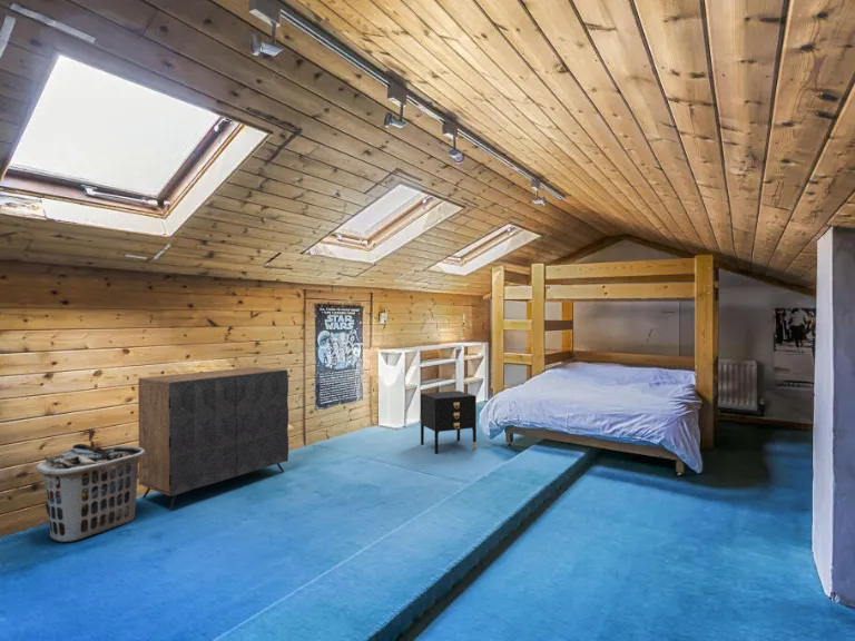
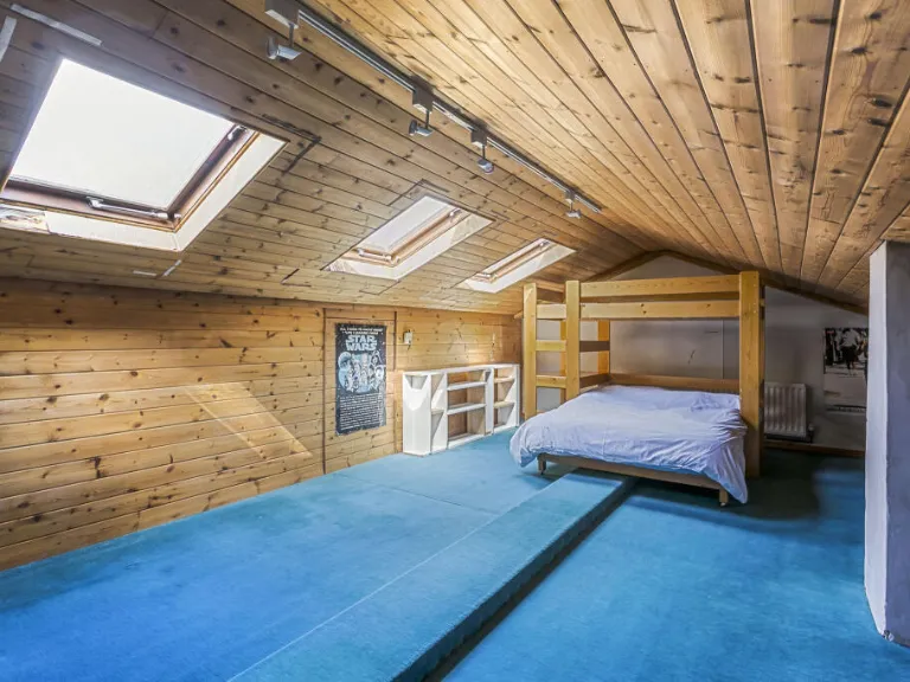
- clothes hamper [35,443,146,543]
- nightstand [420,389,478,454]
- dresser [137,366,289,511]
